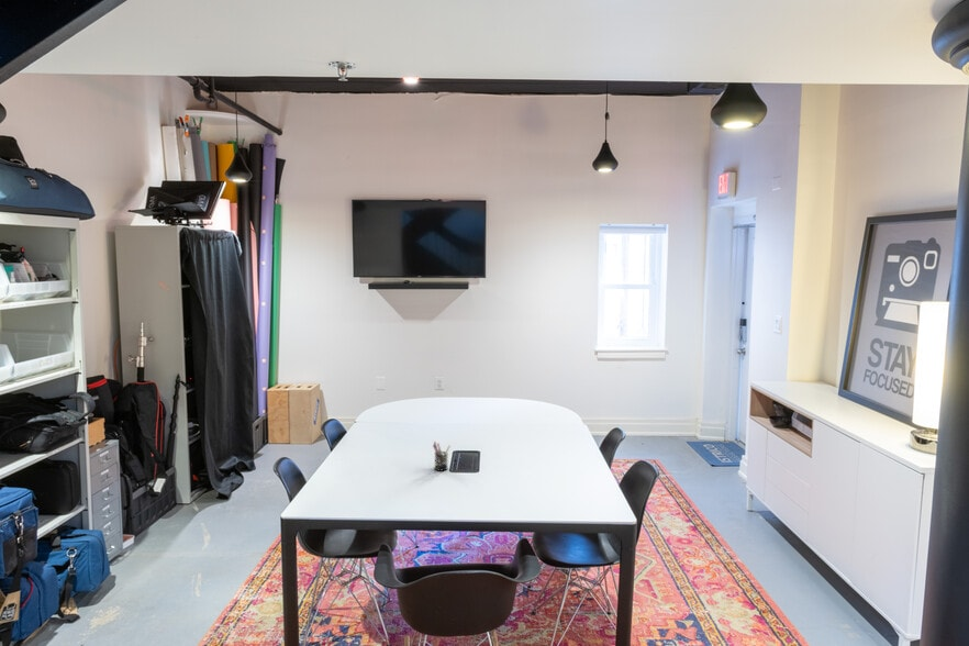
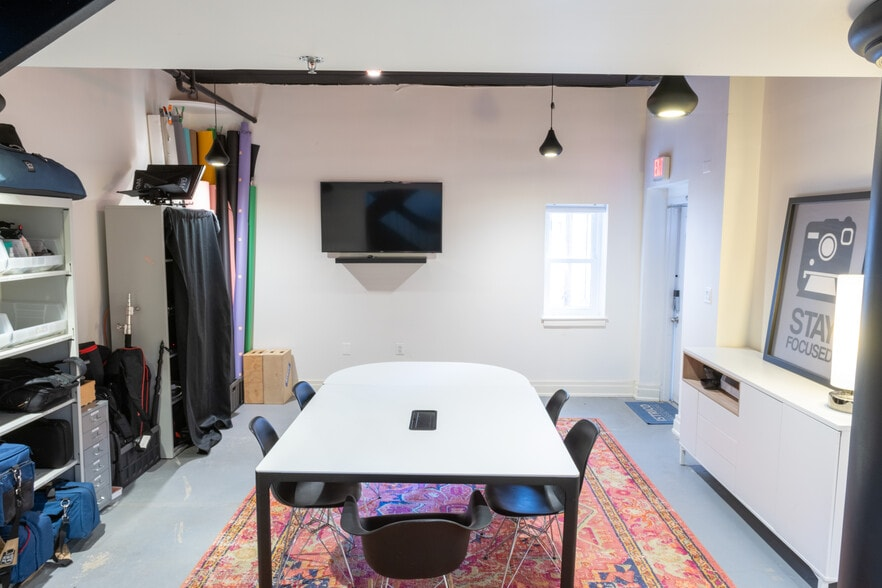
- pen holder [432,441,452,472]
